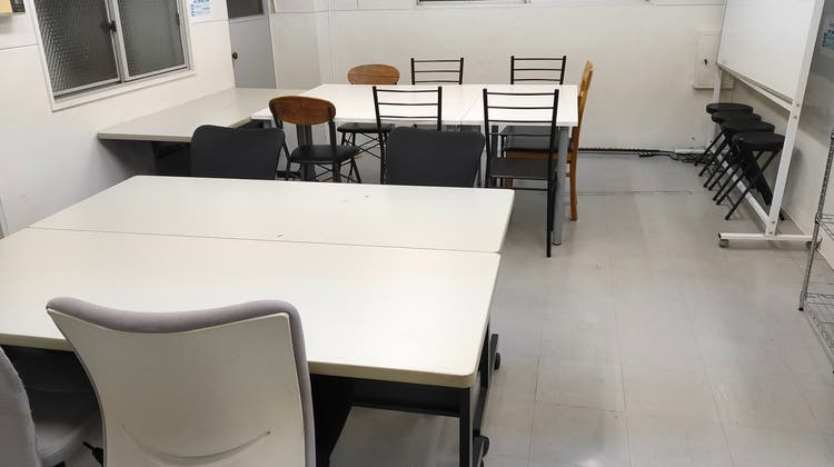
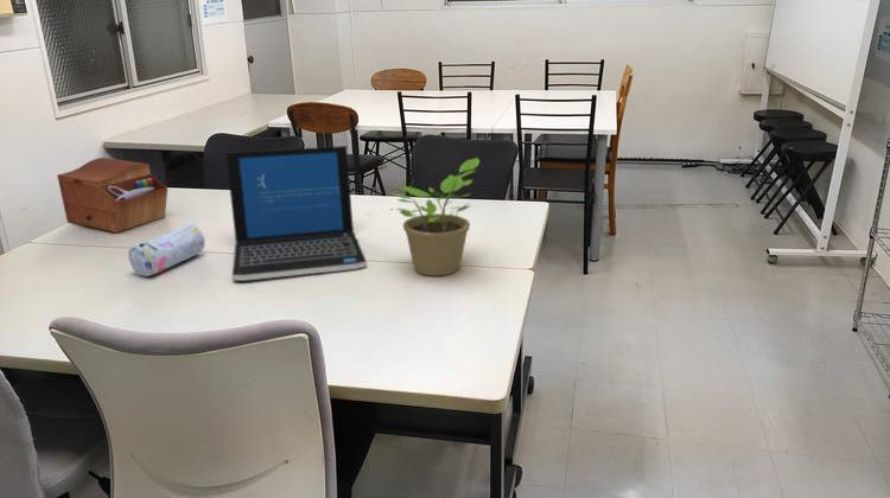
+ sewing box [56,157,169,234]
+ potted plant [392,157,481,276]
+ laptop [224,145,368,281]
+ pencil case [127,223,206,277]
